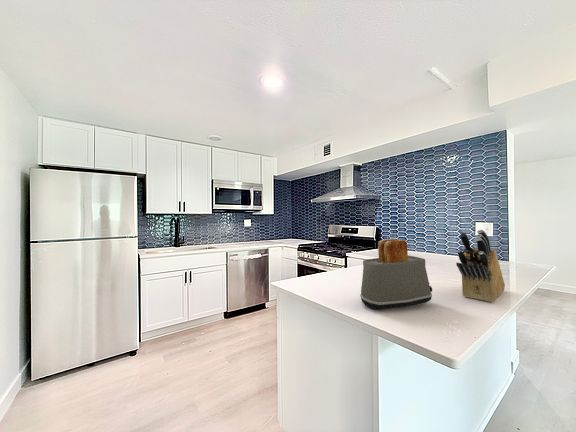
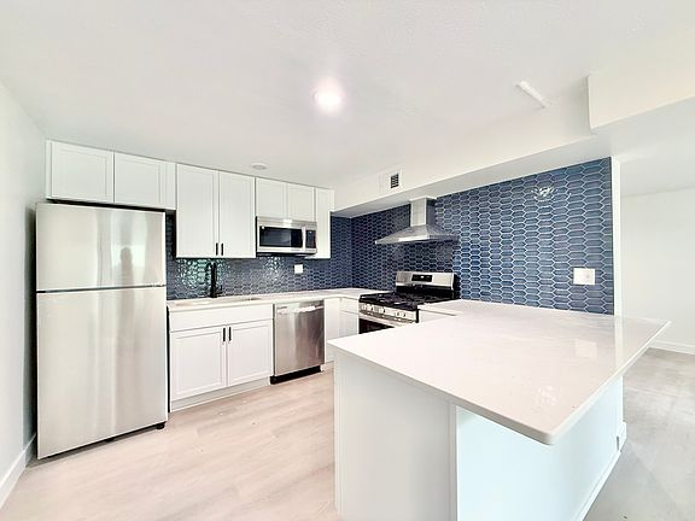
- knife block [455,229,506,303]
- toaster [359,238,433,311]
